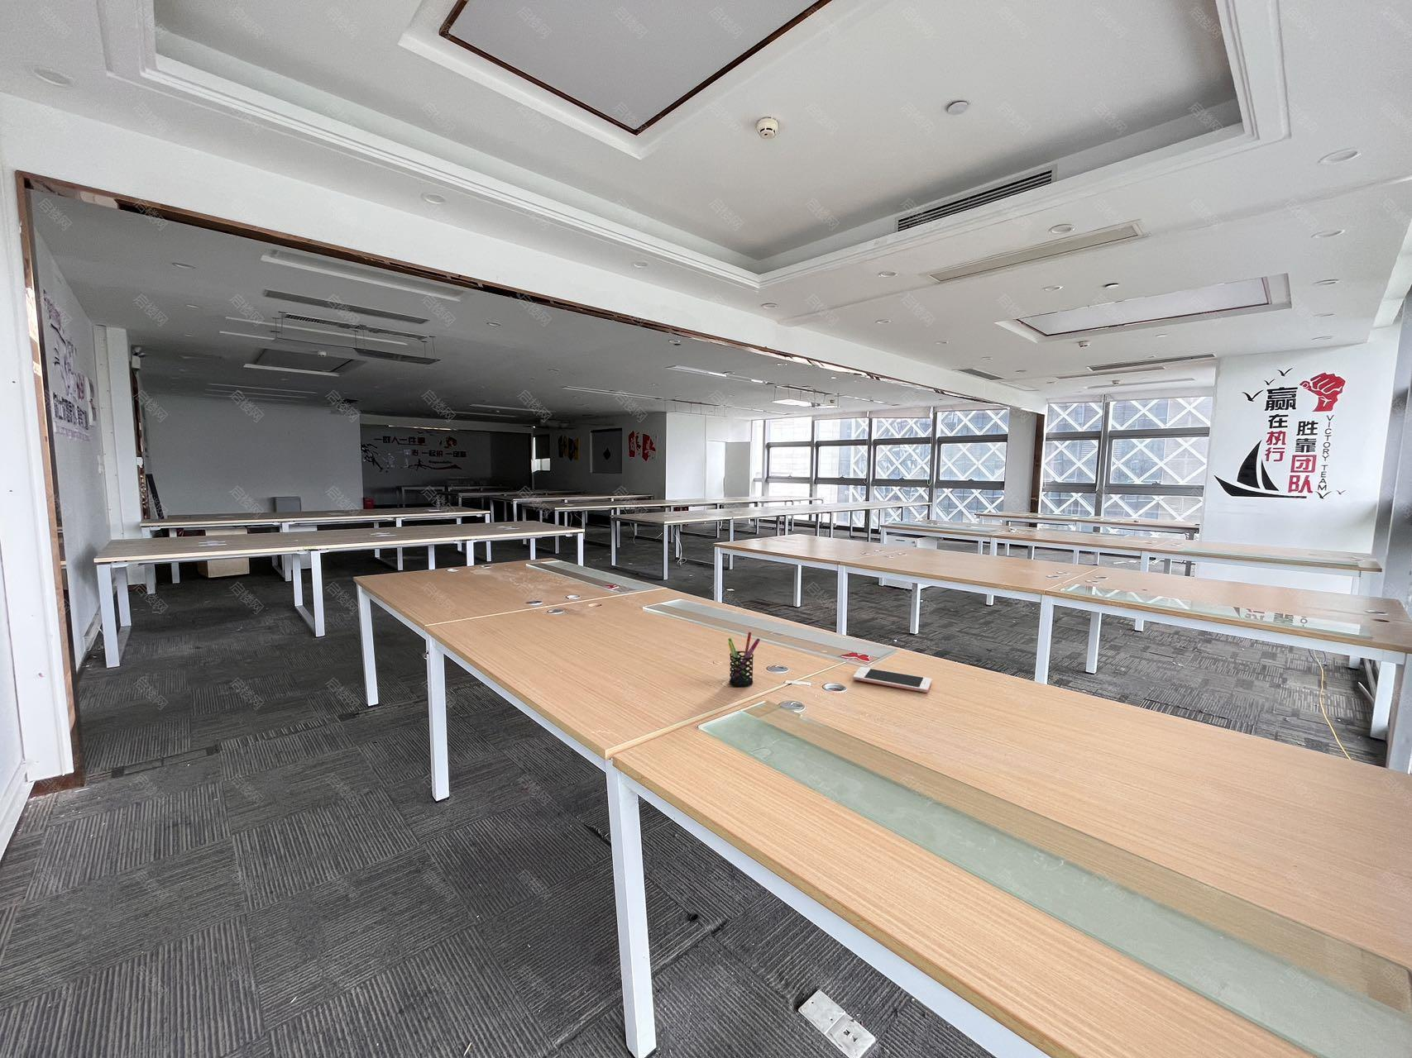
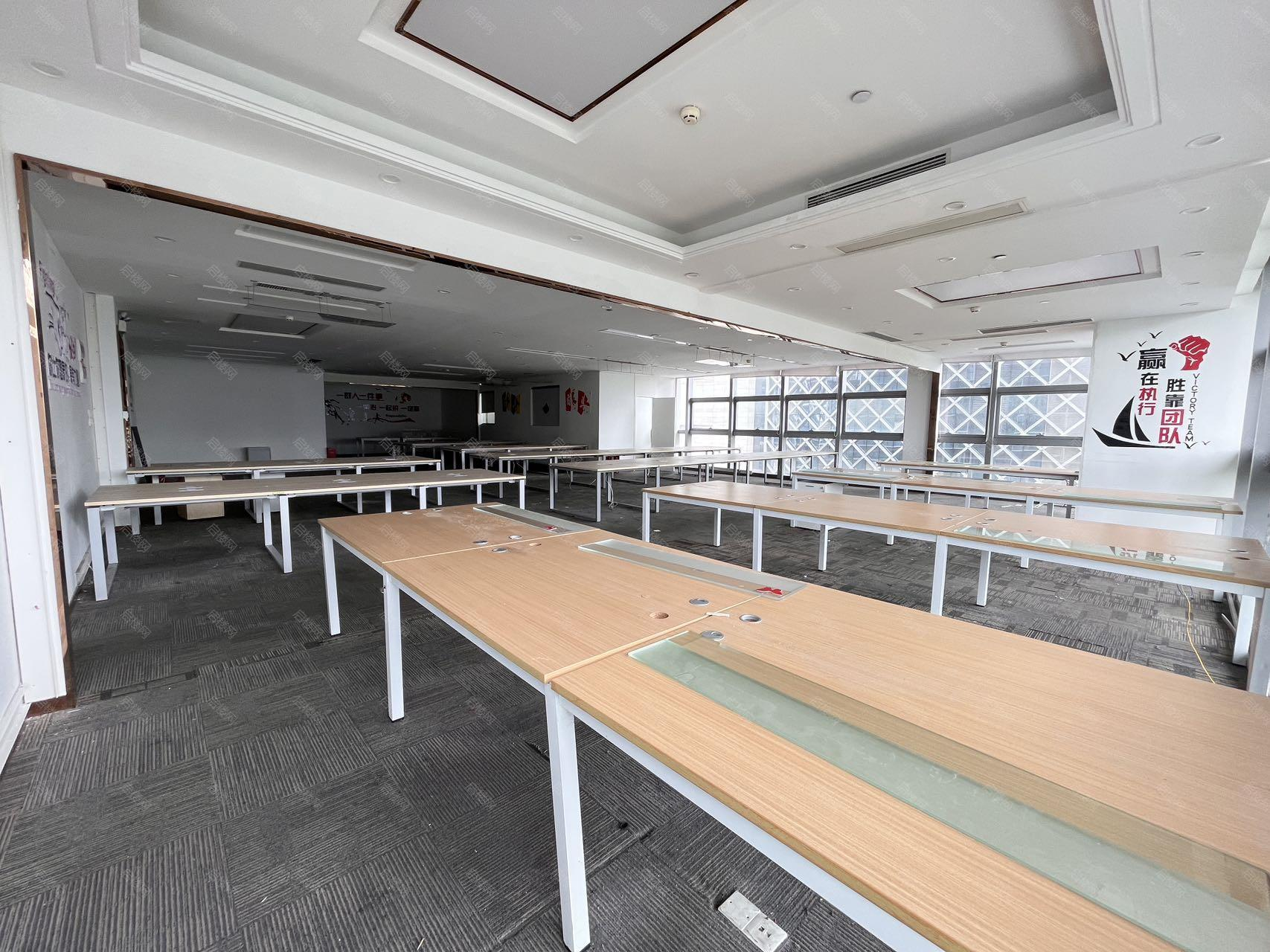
- cell phone [852,666,932,693]
- pen holder [727,630,760,688]
